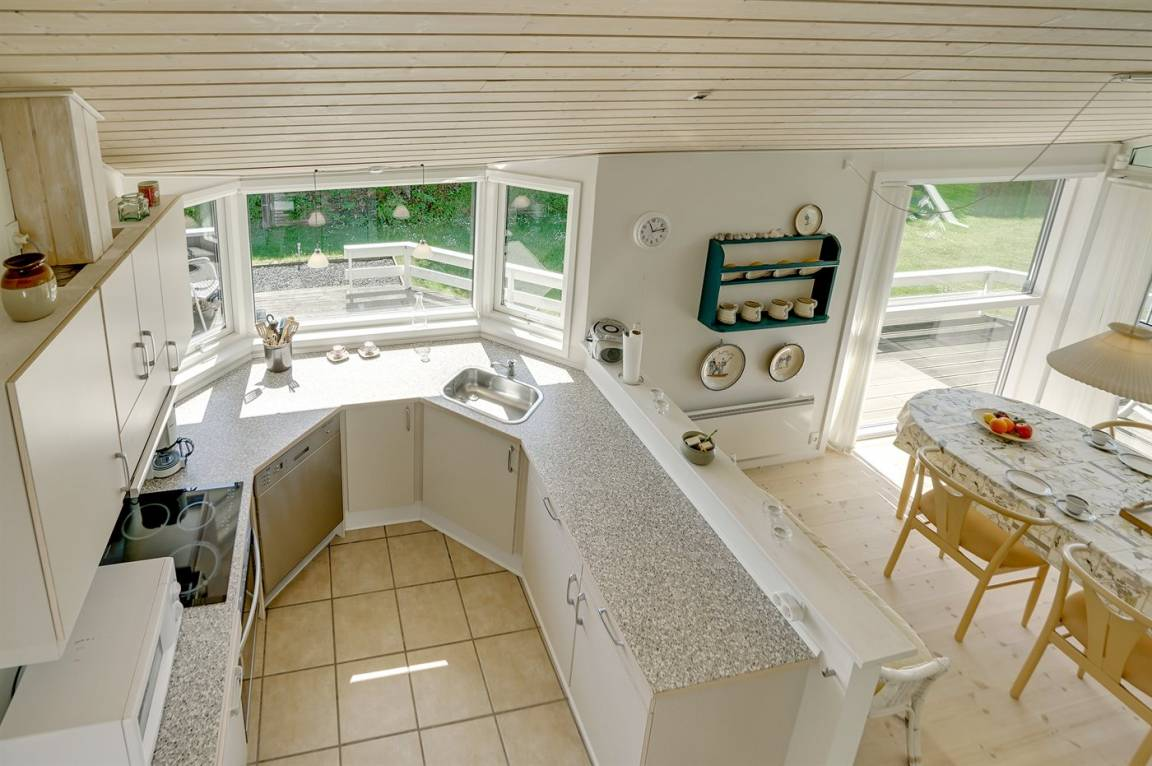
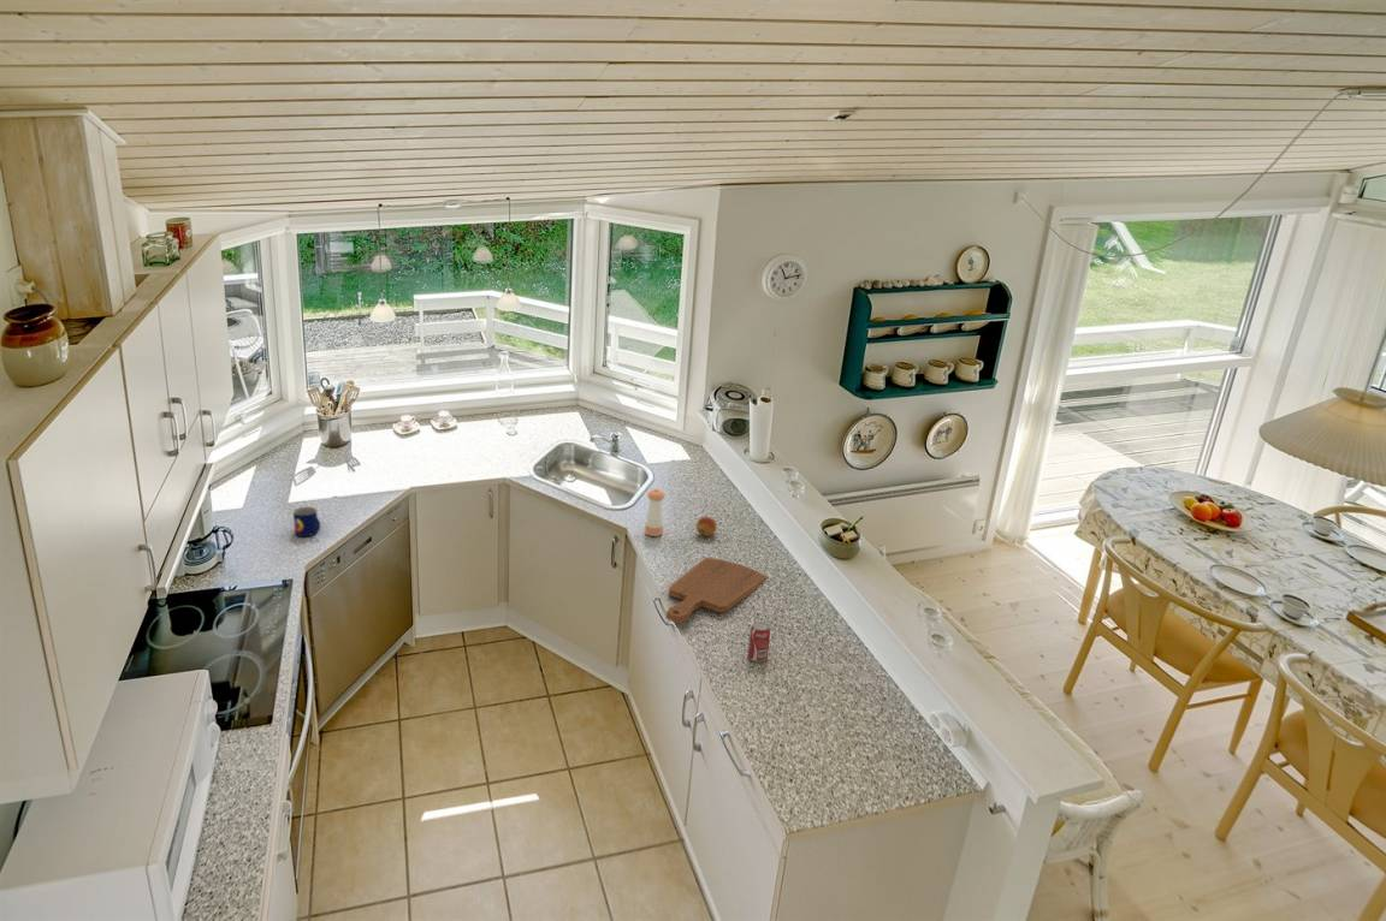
+ beverage can [747,620,771,664]
+ cutting board [665,557,769,624]
+ pepper shaker [644,487,667,537]
+ mug [292,506,321,537]
+ apple [695,516,718,537]
